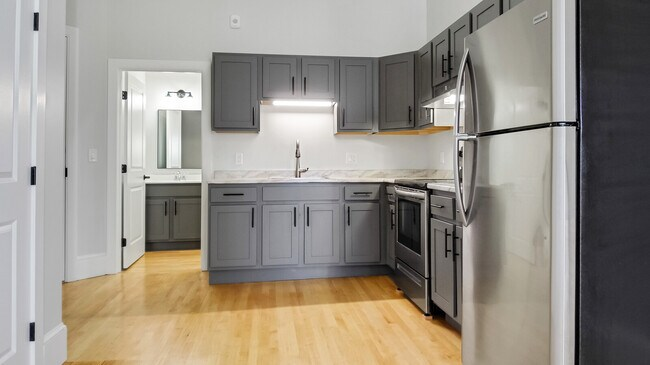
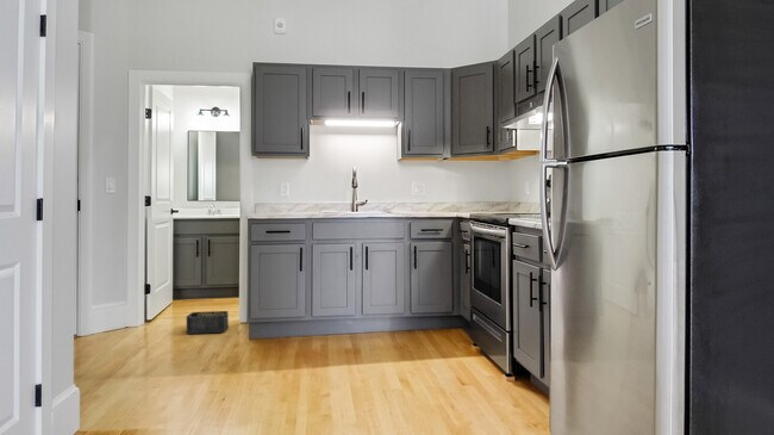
+ storage bin [186,310,230,335]
